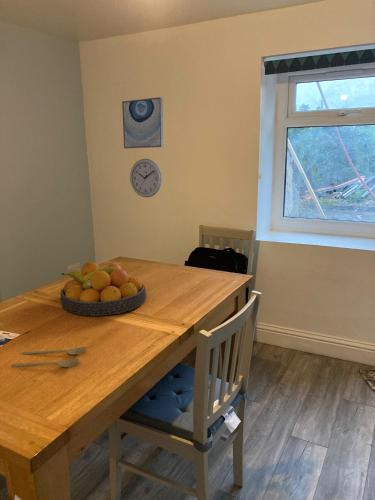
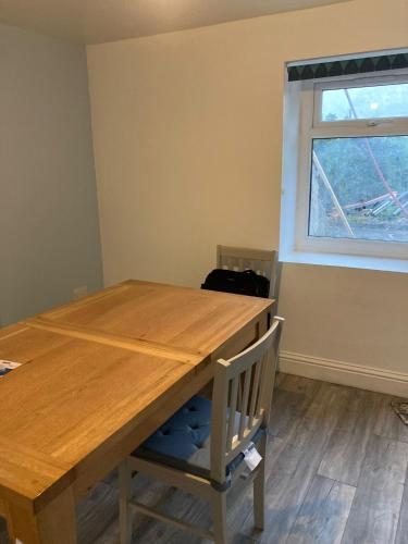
- wall clock [129,158,163,198]
- wall art [121,96,164,149]
- fruit bowl [59,261,147,317]
- spoon [10,346,87,368]
